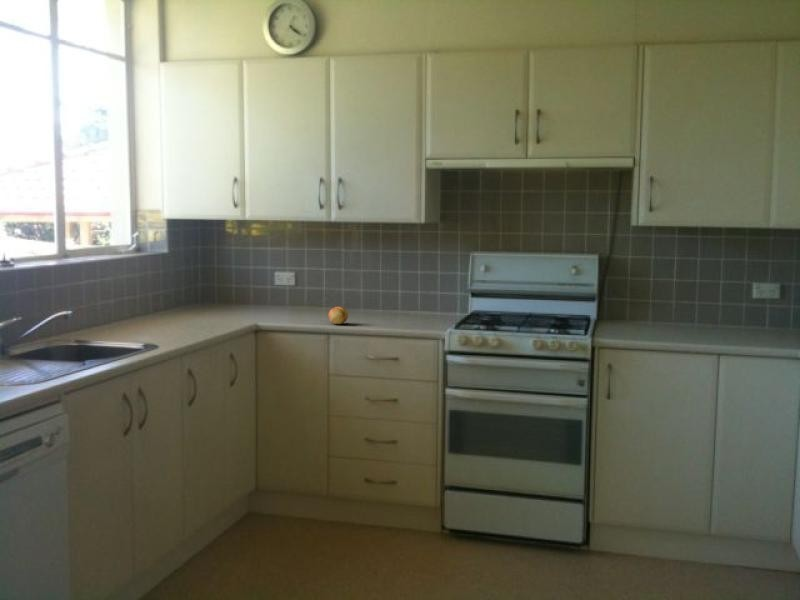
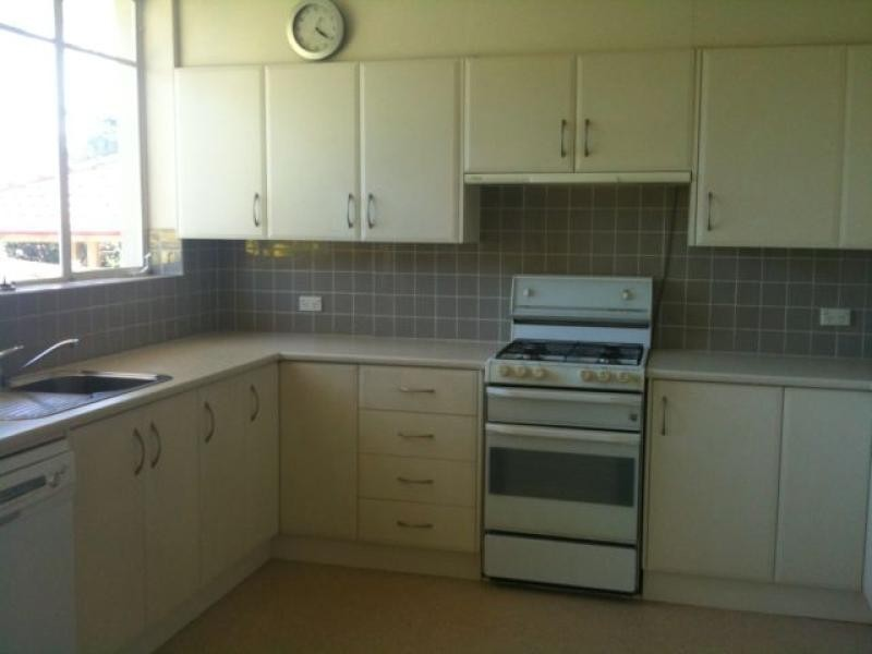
- fruit [327,305,349,325]
